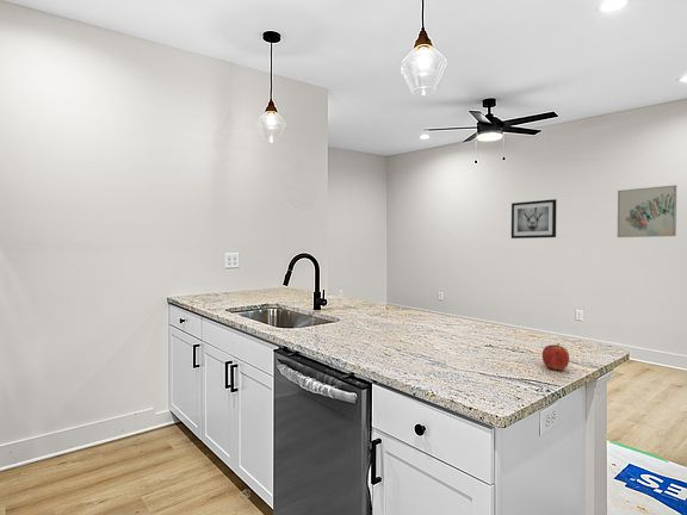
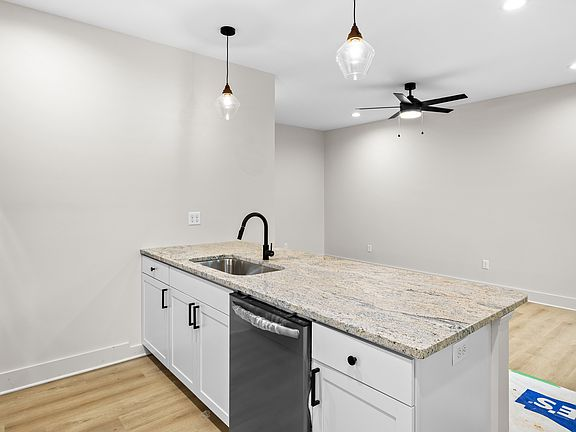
- fruit [541,342,570,371]
- wall art [617,184,677,238]
- wall art [510,198,557,240]
